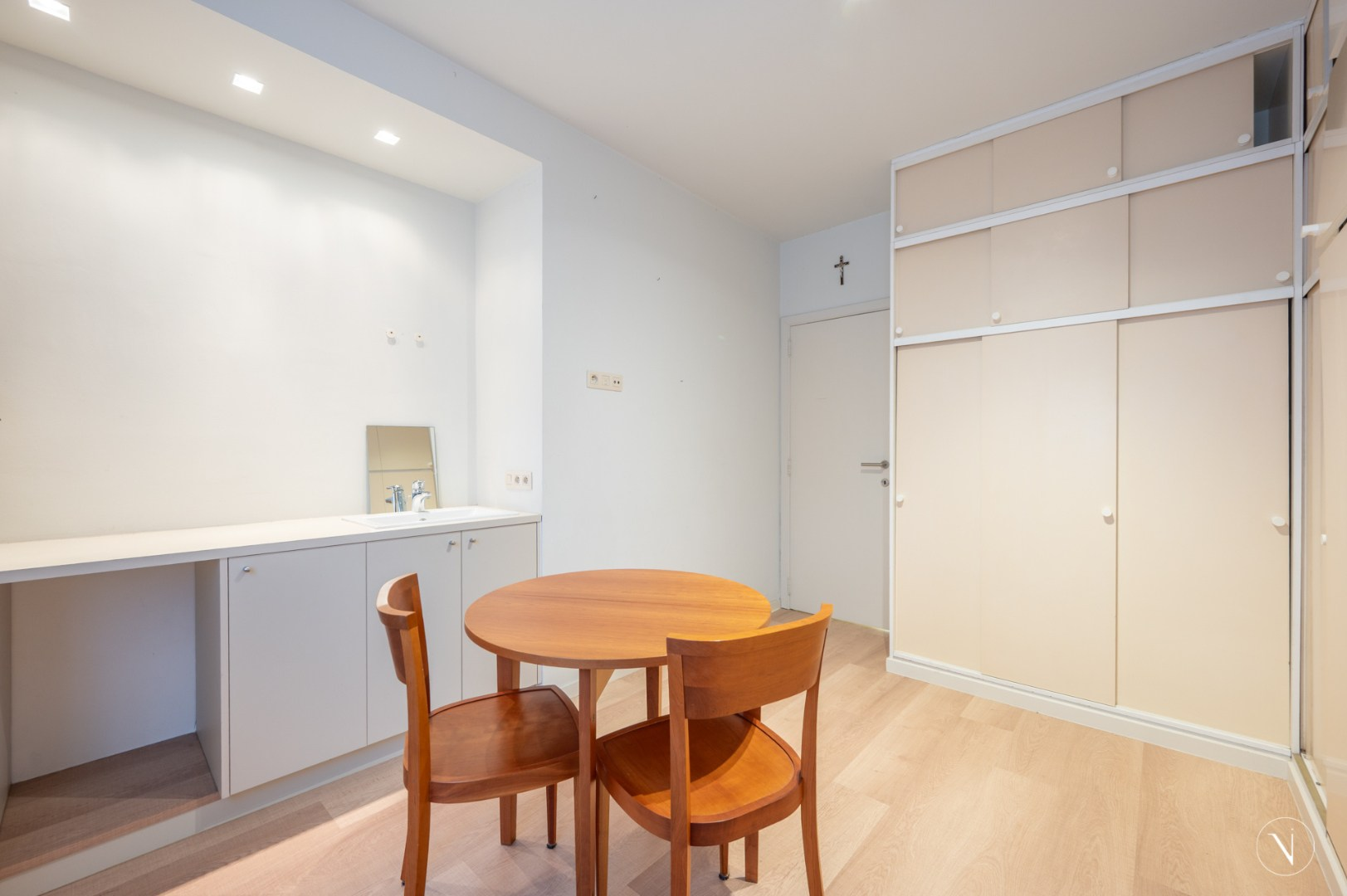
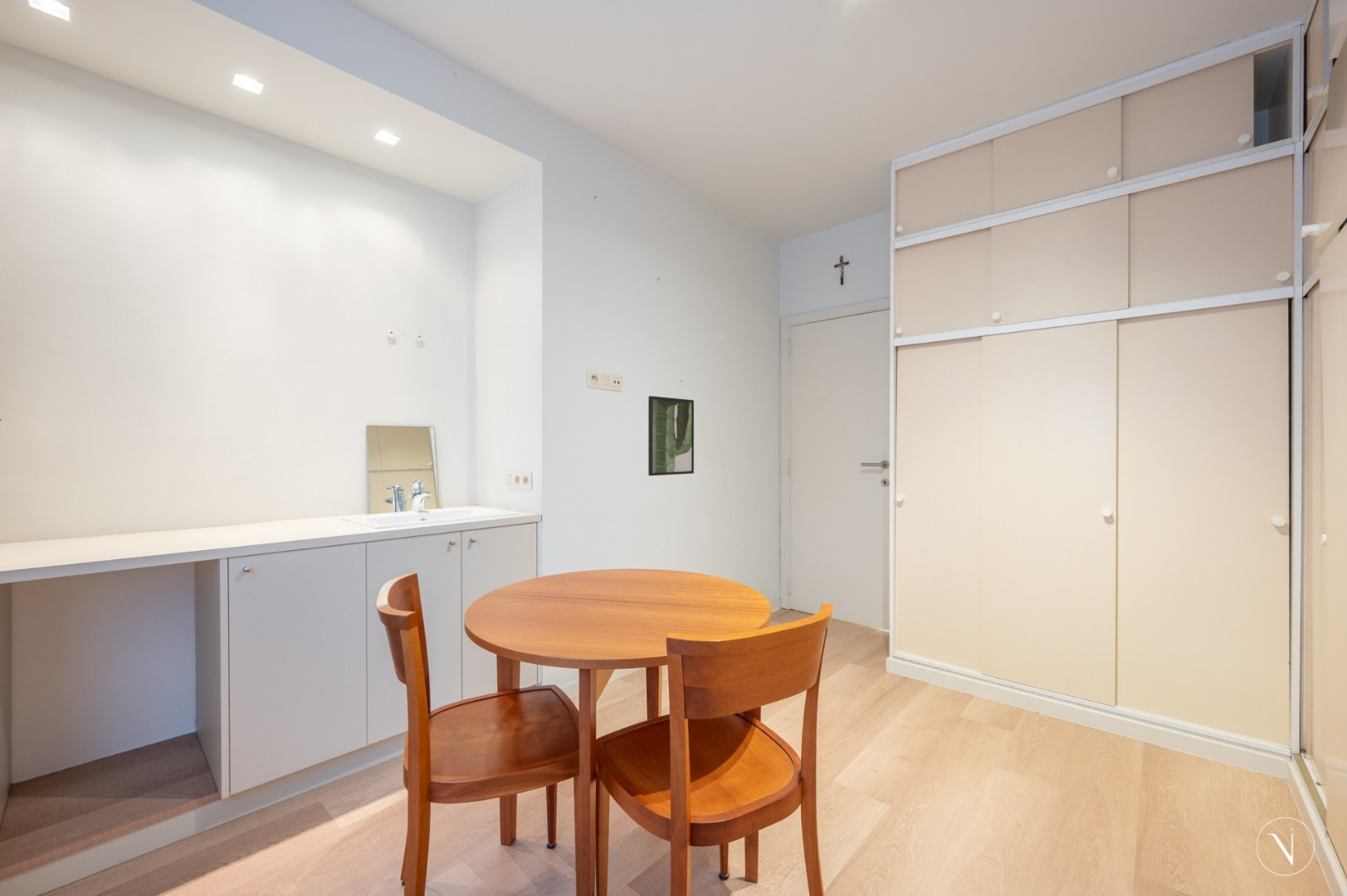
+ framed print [647,395,695,476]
